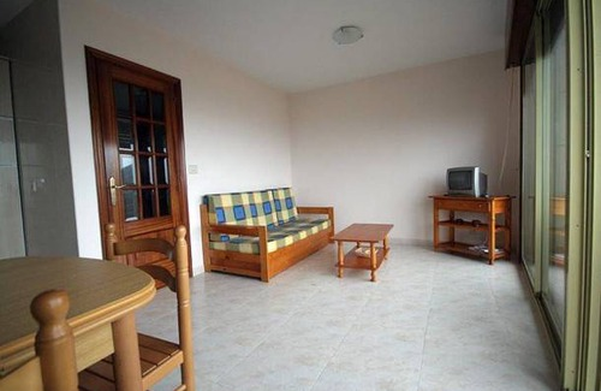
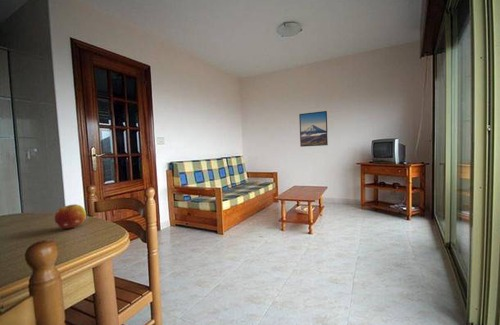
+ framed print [298,110,329,148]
+ fruit [54,203,87,230]
